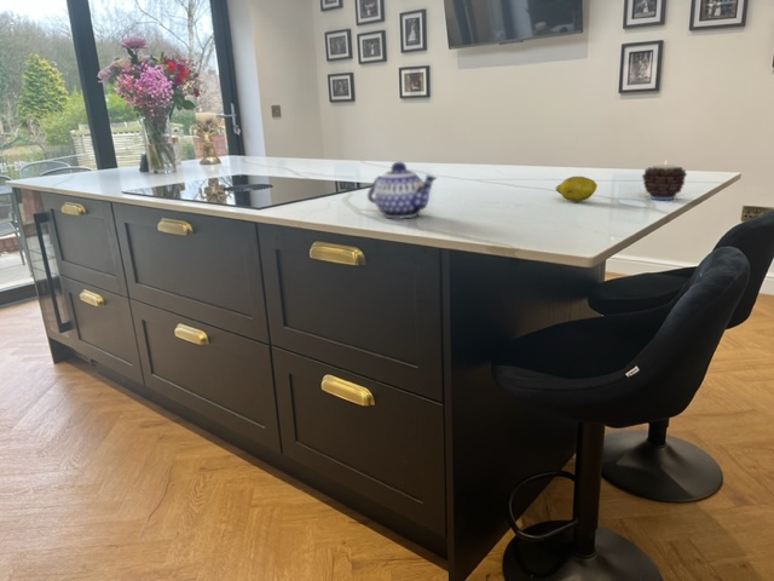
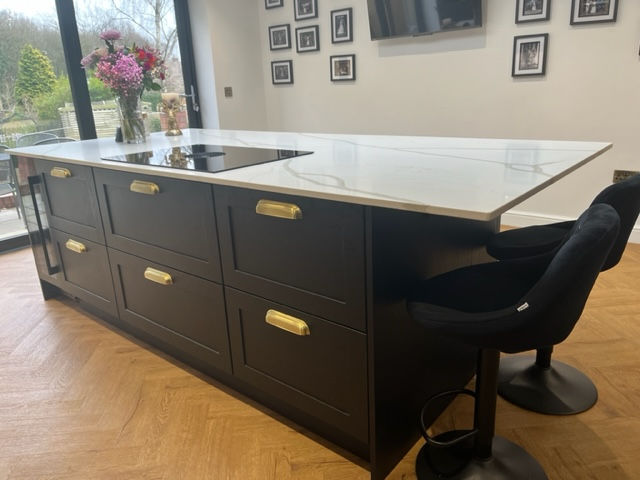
- teapot [366,161,439,219]
- fruit [554,176,599,202]
- candle [641,159,688,201]
